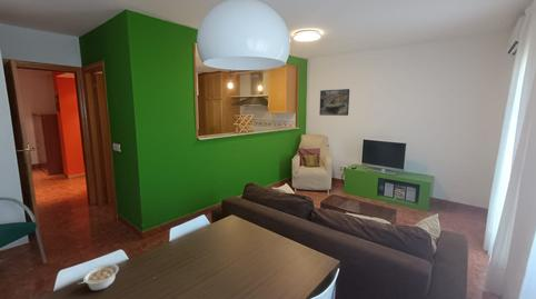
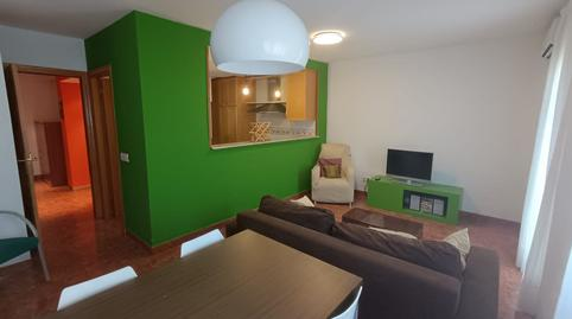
- legume [76,262,120,291]
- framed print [318,88,350,117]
